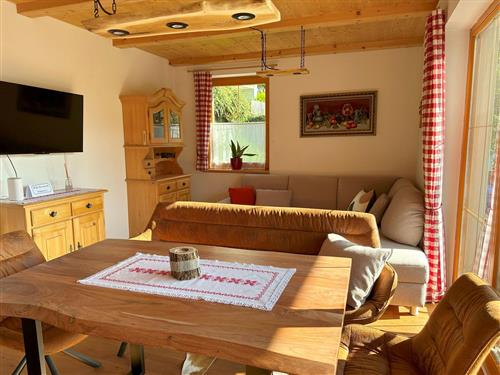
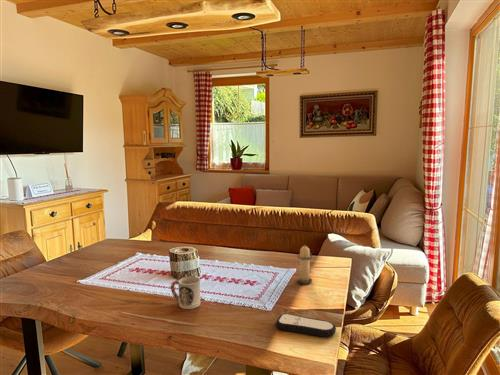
+ cup [170,276,201,310]
+ remote control [275,313,337,338]
+ candle [296,245,314,285]
